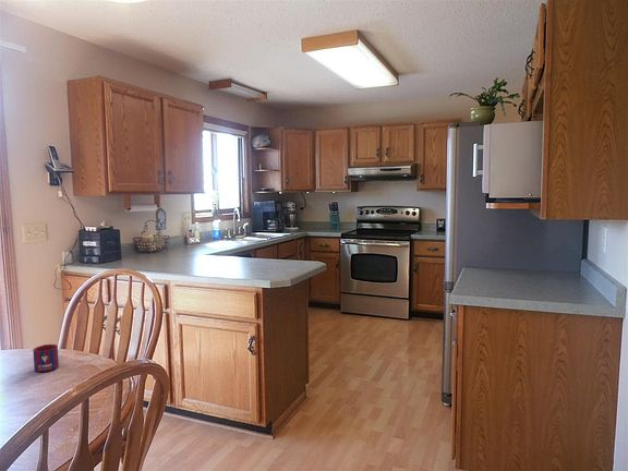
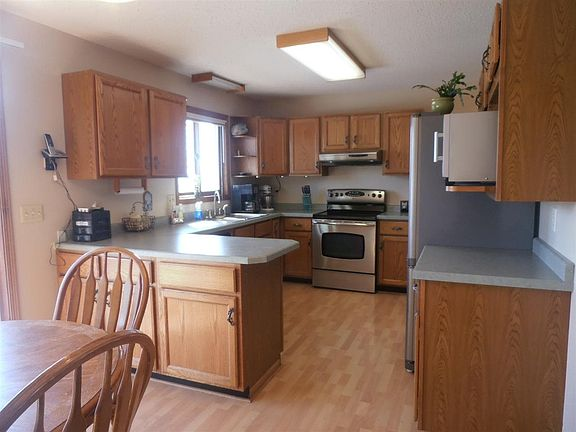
- mug [32,343,60,373]
